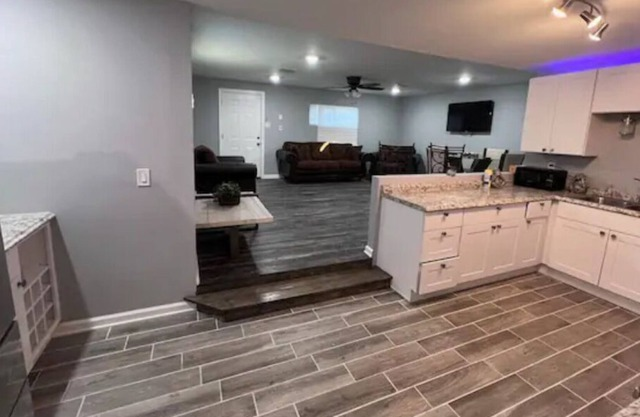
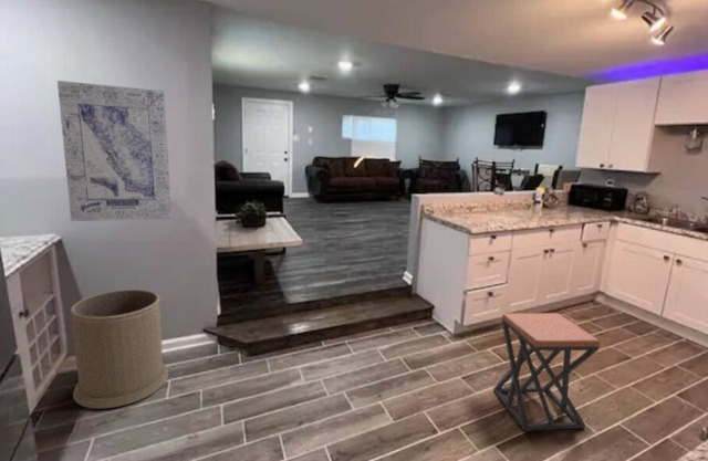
+ wall art [56,80,173,222]
+ stool [492,312,601,431]
+ trash can [70,289,169,410]
